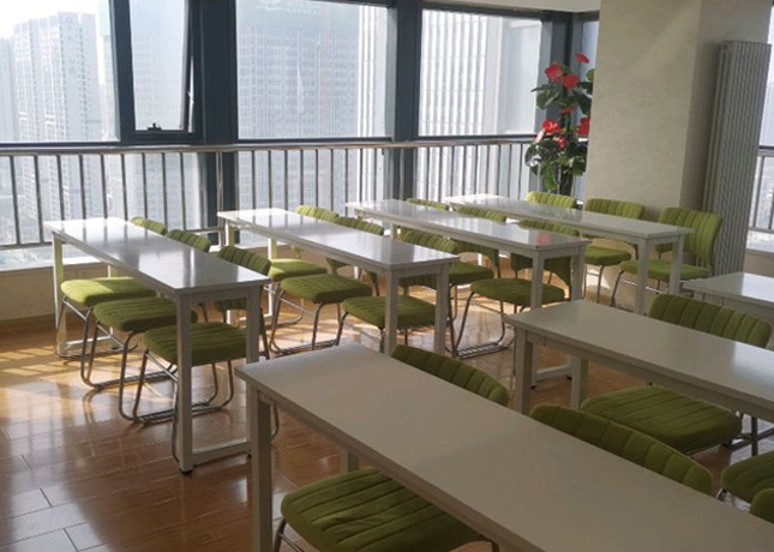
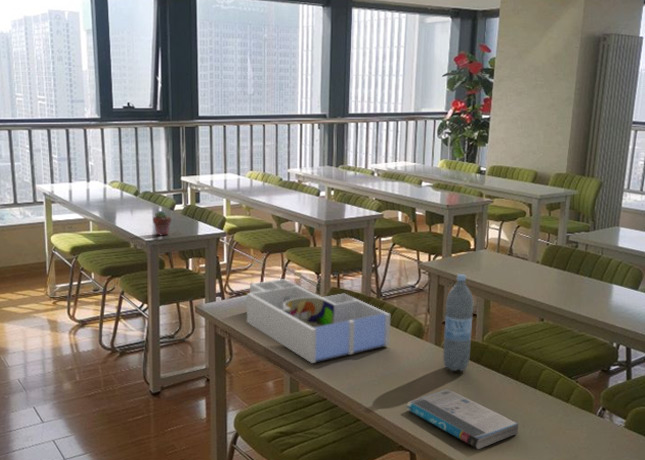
+ water bottle [442,273,474,372]
+ desk organizer [246,278,392,364]
+ potted succulent [152,209,172,237]
+ book [406,388,519,450]
